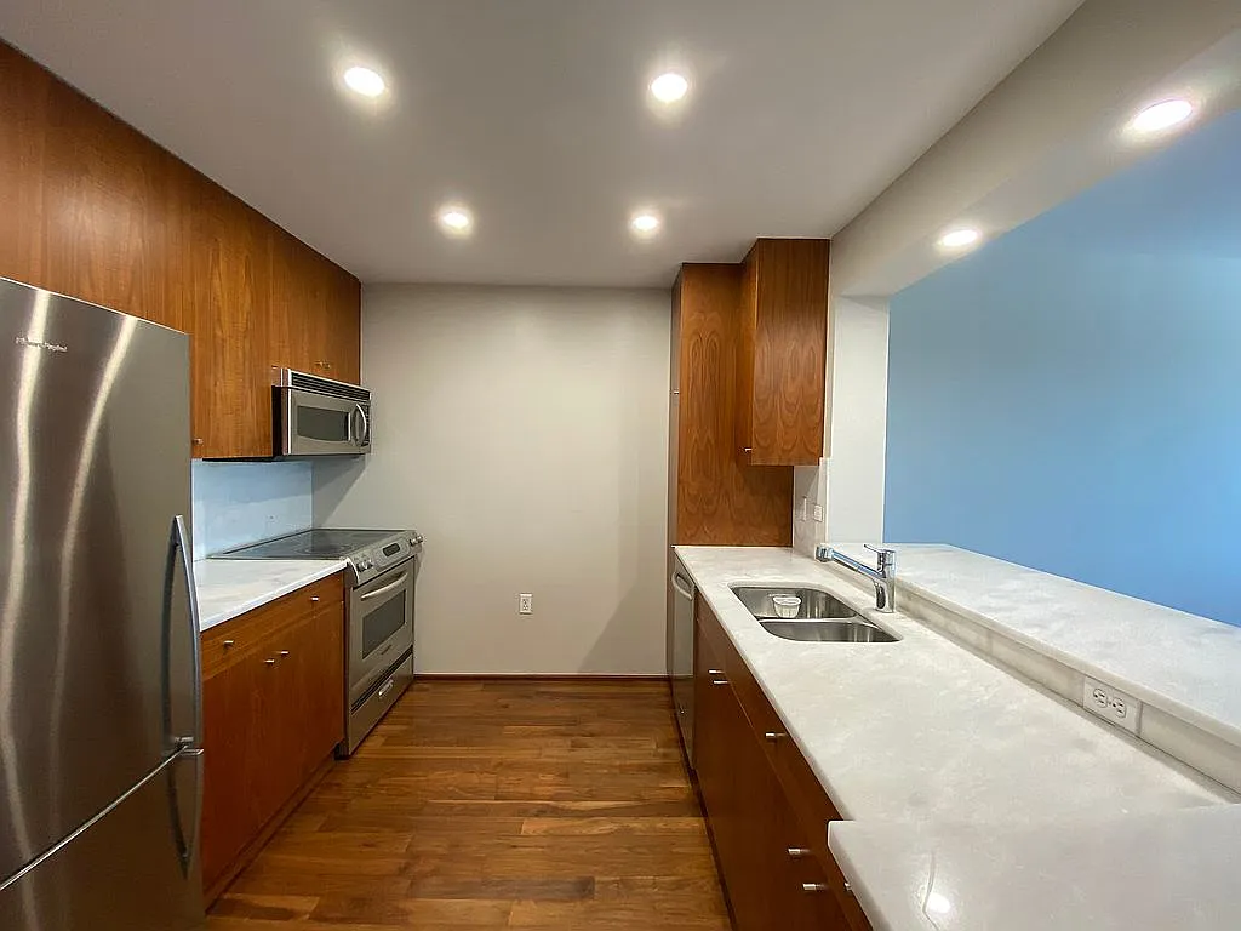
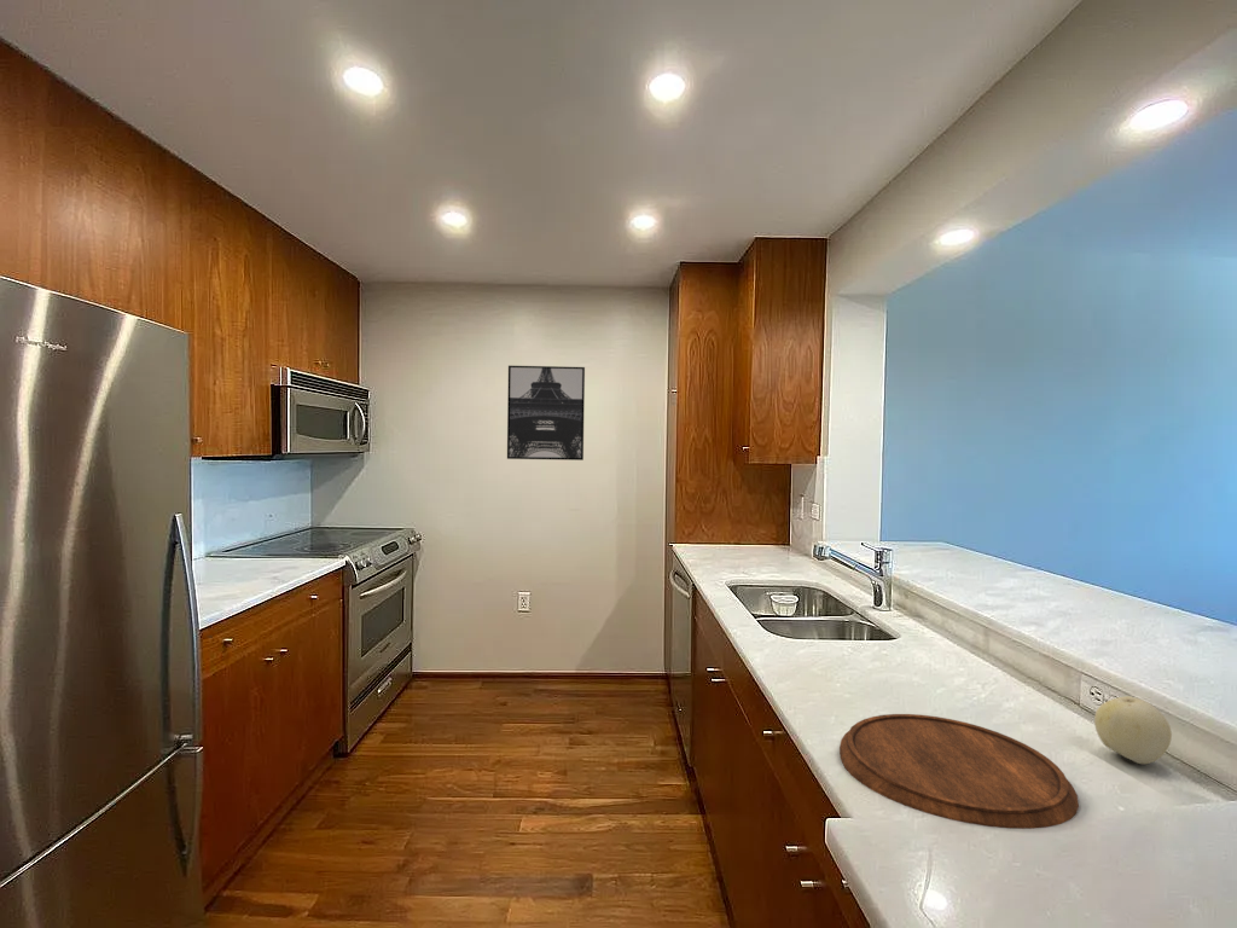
+ wall art [506,365,586,462]
+ cutting board [838,713,1080,830]
+ fruit [1093,695,1173,765]
